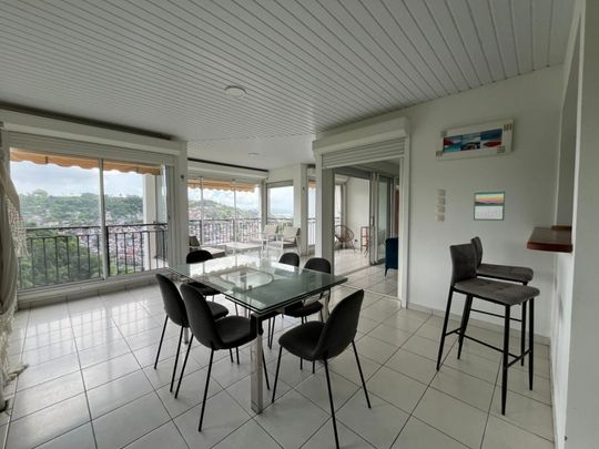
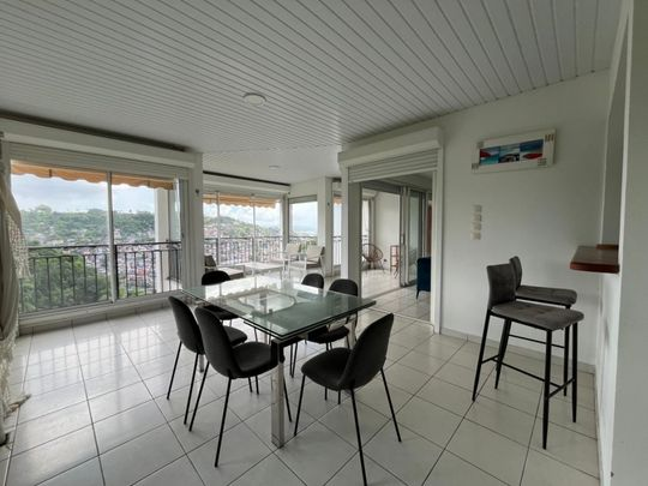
- calendar [473,190,506,222]
